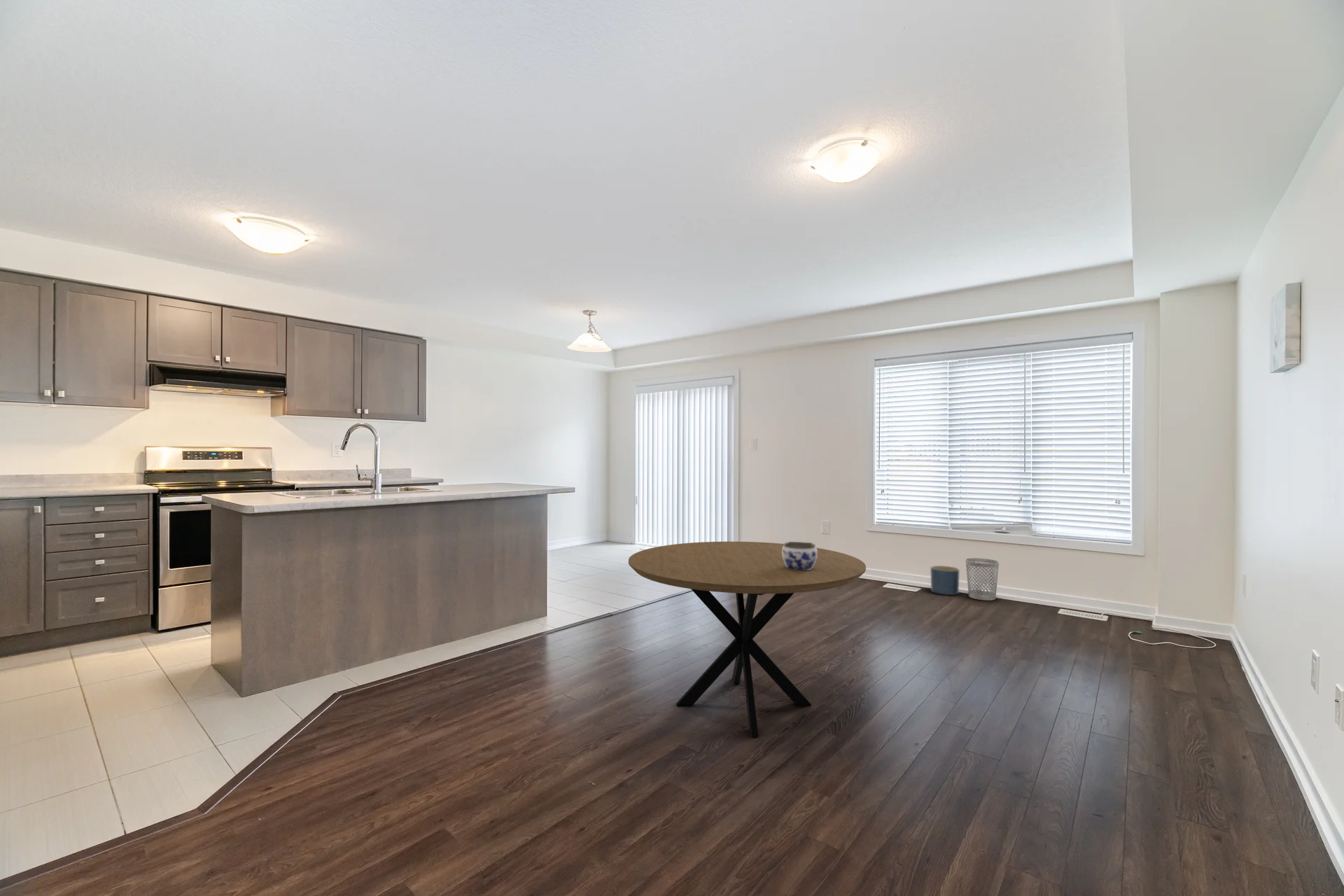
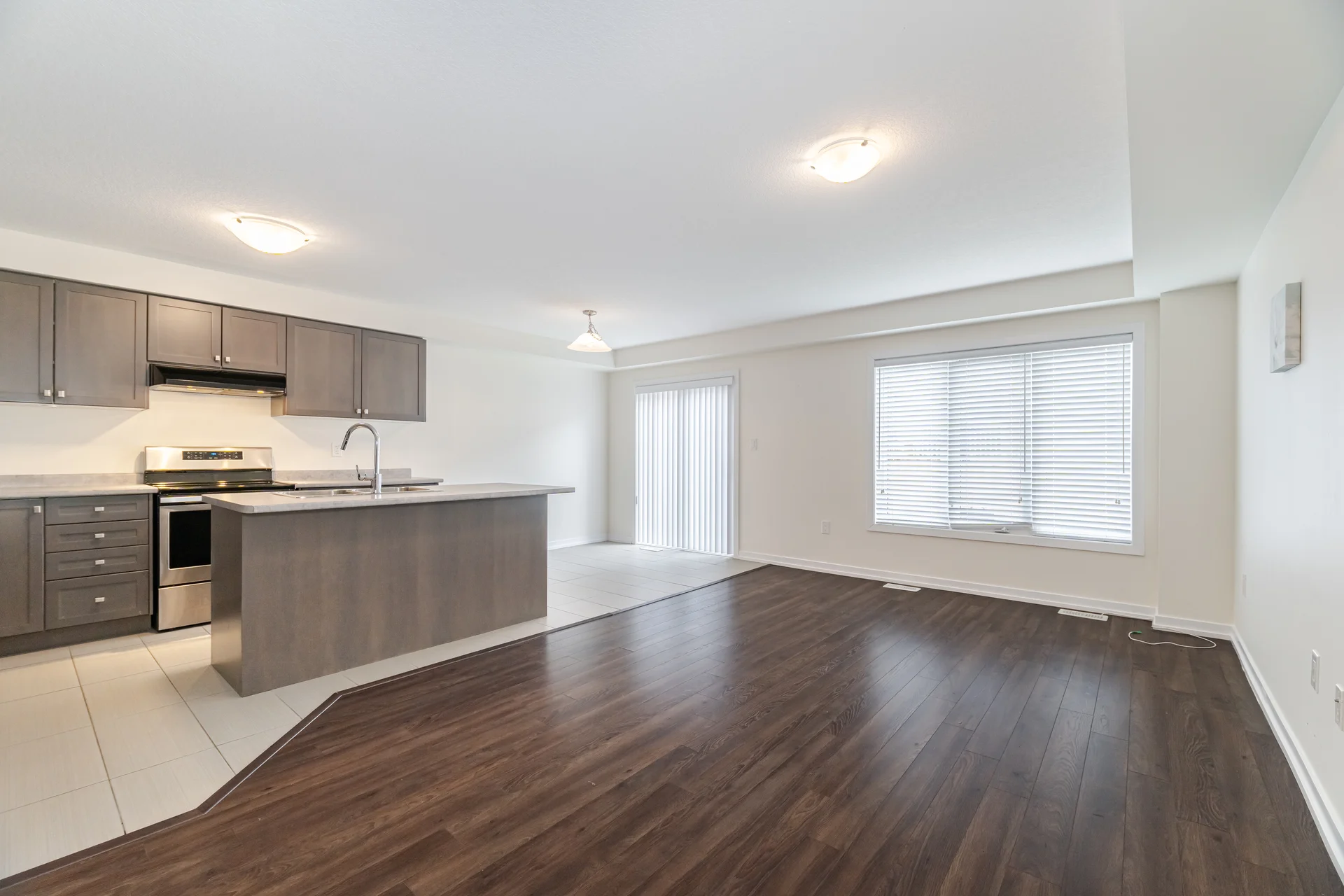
- wastebasket [965,557,1000,601]
- planter [930,565,960,596]
- jar [782,541,817,570]
- dining table [628,541,867,738]
